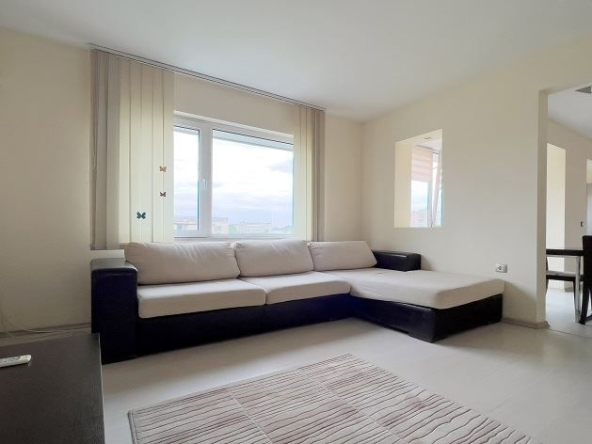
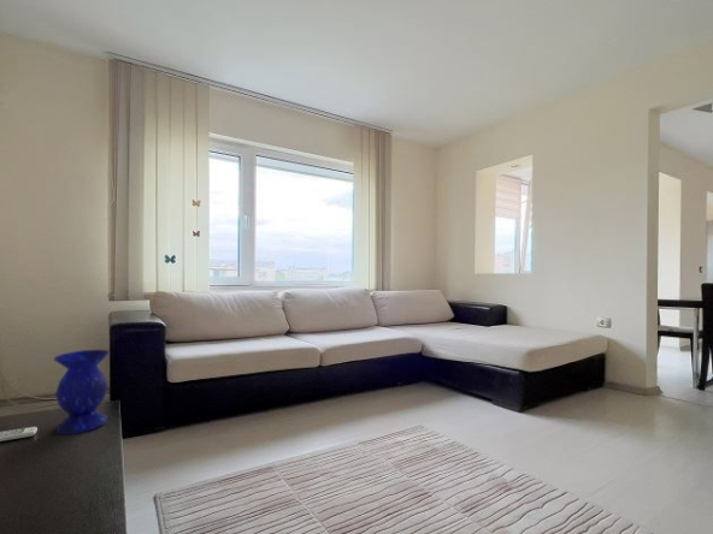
+ vase [53,349,111,435]
